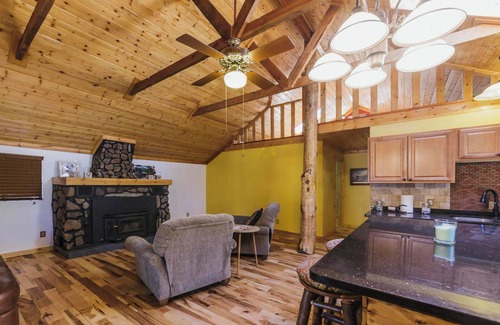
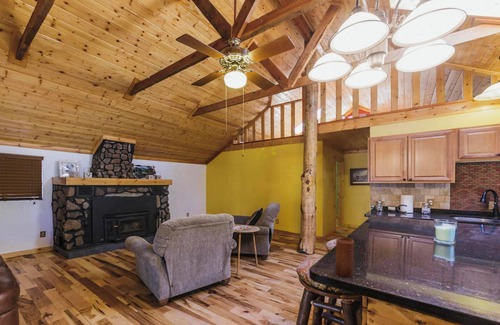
+ candle [334,236,355,278]
